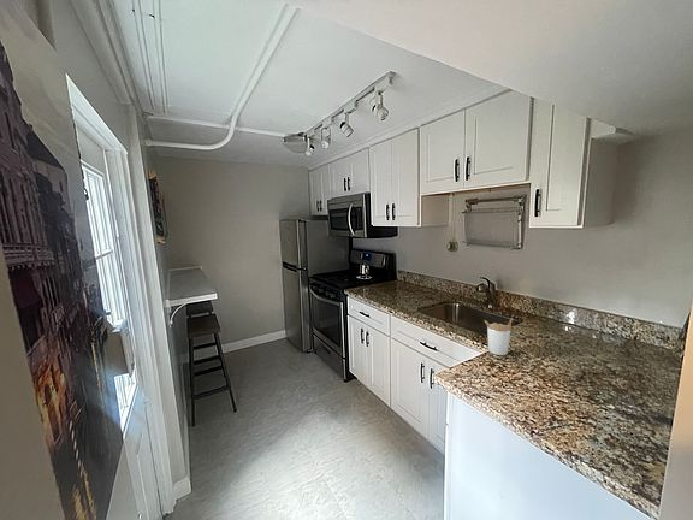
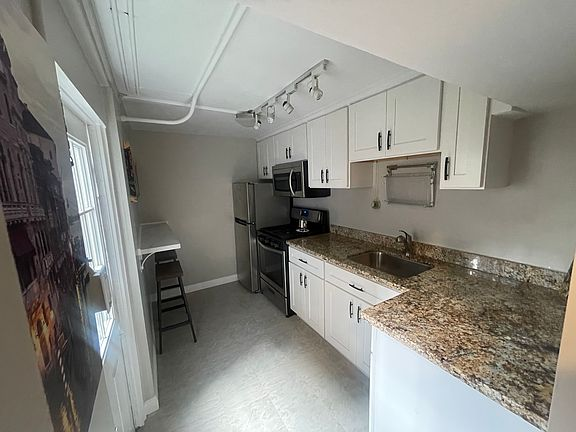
- utensil holder [482,317,514,356]
